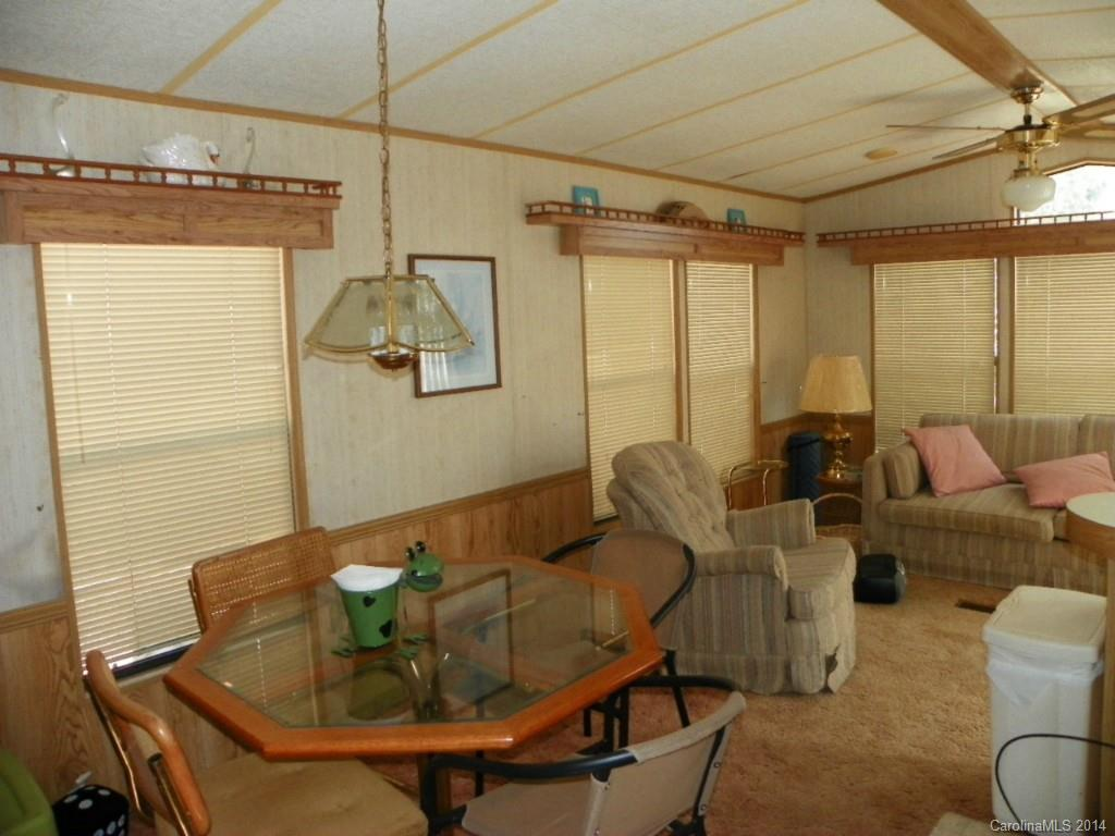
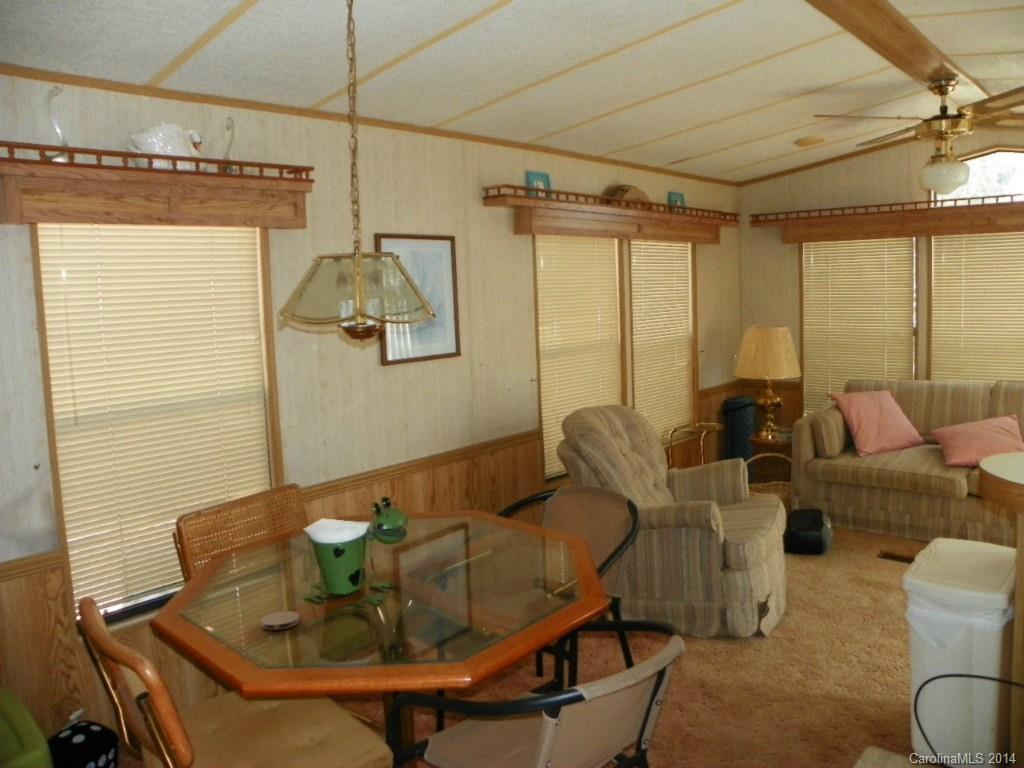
+ coaster [260,610,301,631]
